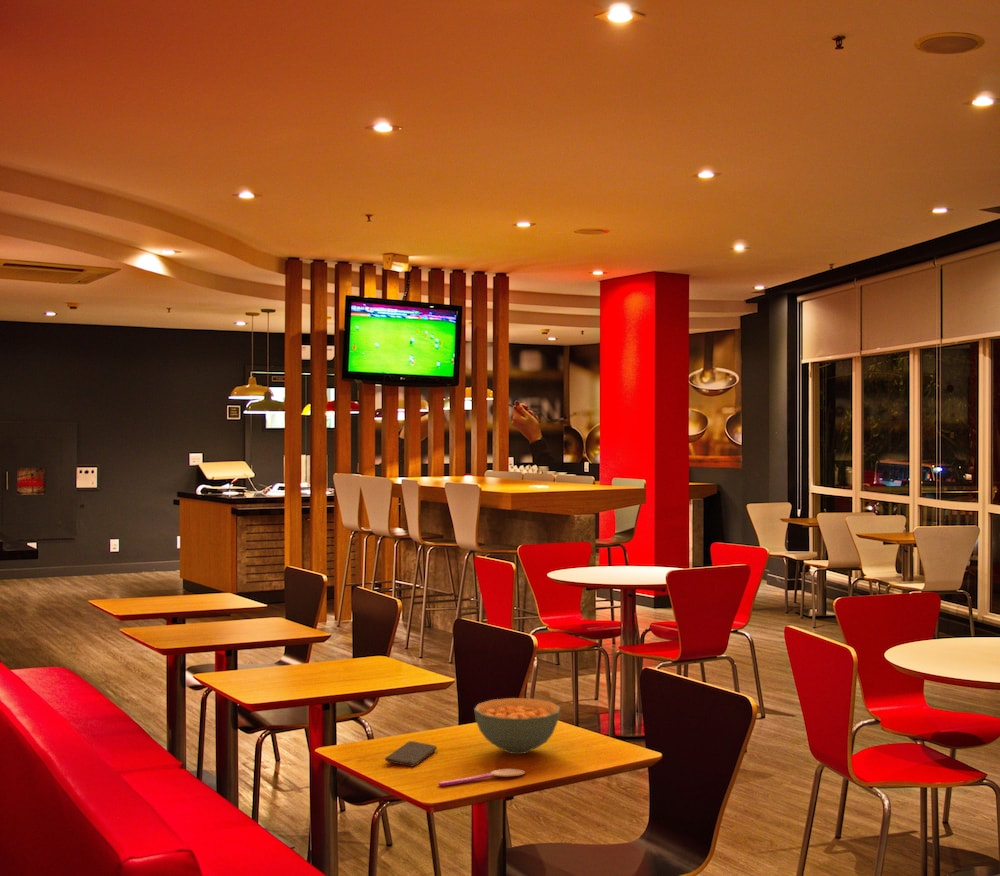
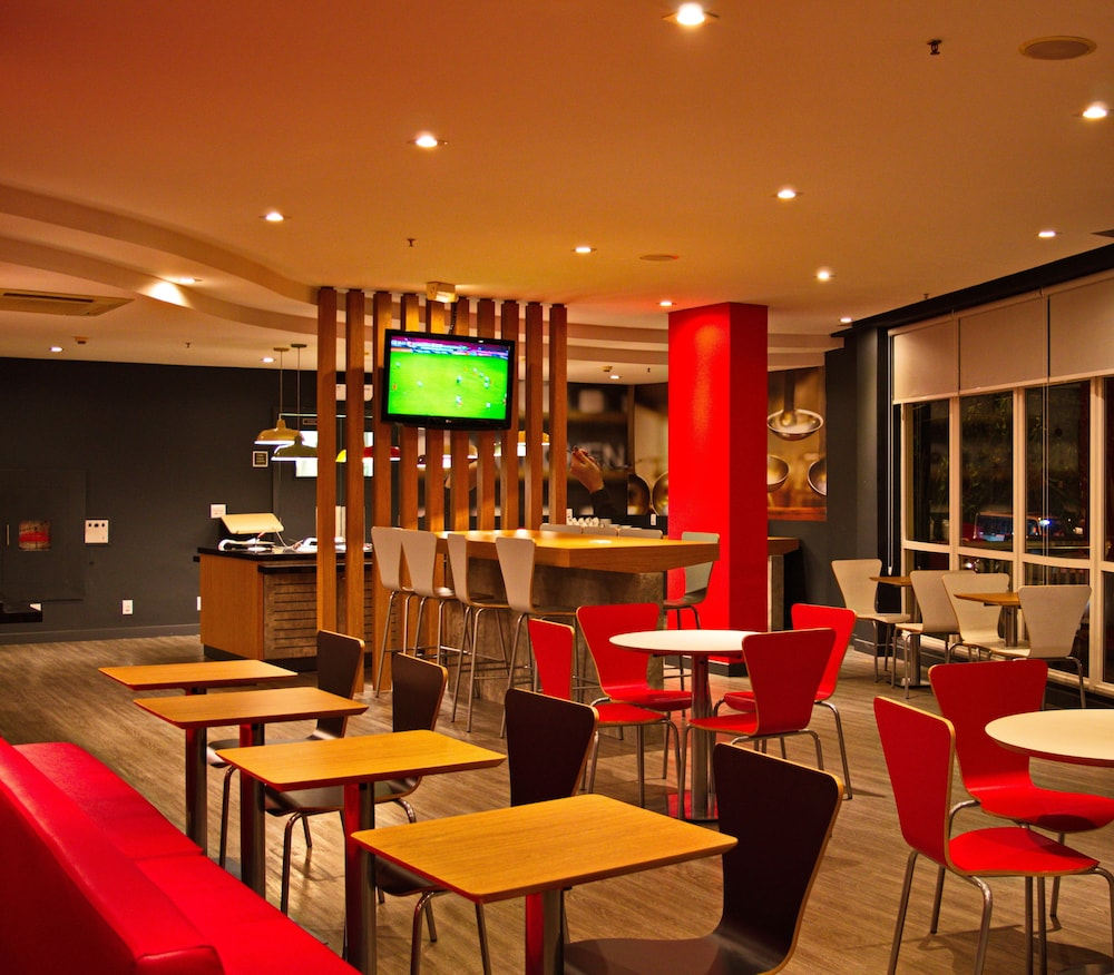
- spoon [437,768,526,787]
- cereal bowl [473,697,561,755]
- smartphone [384,740,438,767]
